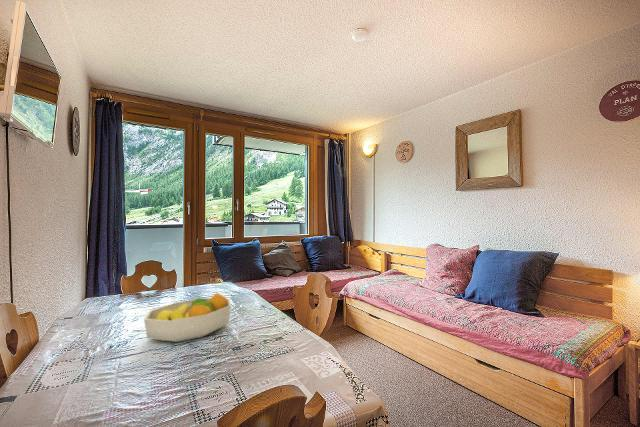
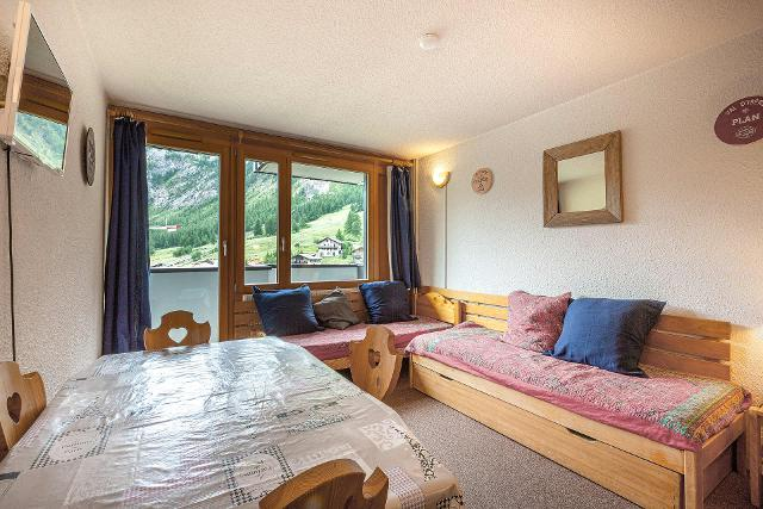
- fruit bowl [143,292,232,343]
